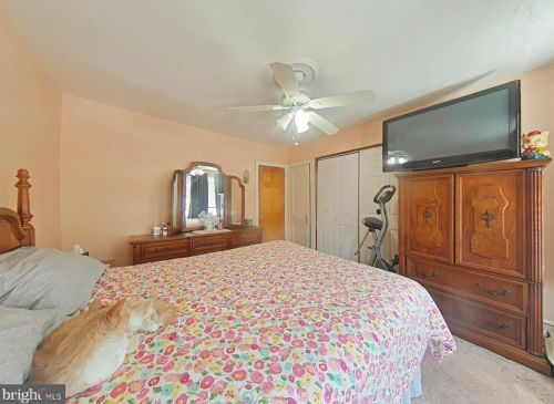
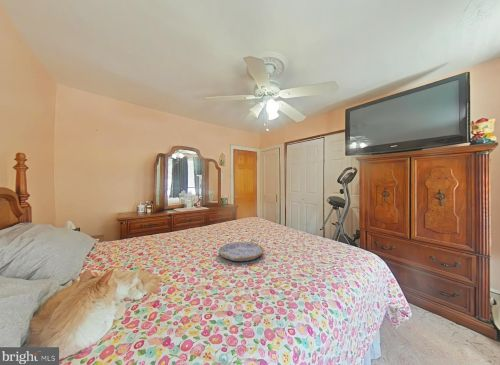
+ serving tray [218,239,265,262]
